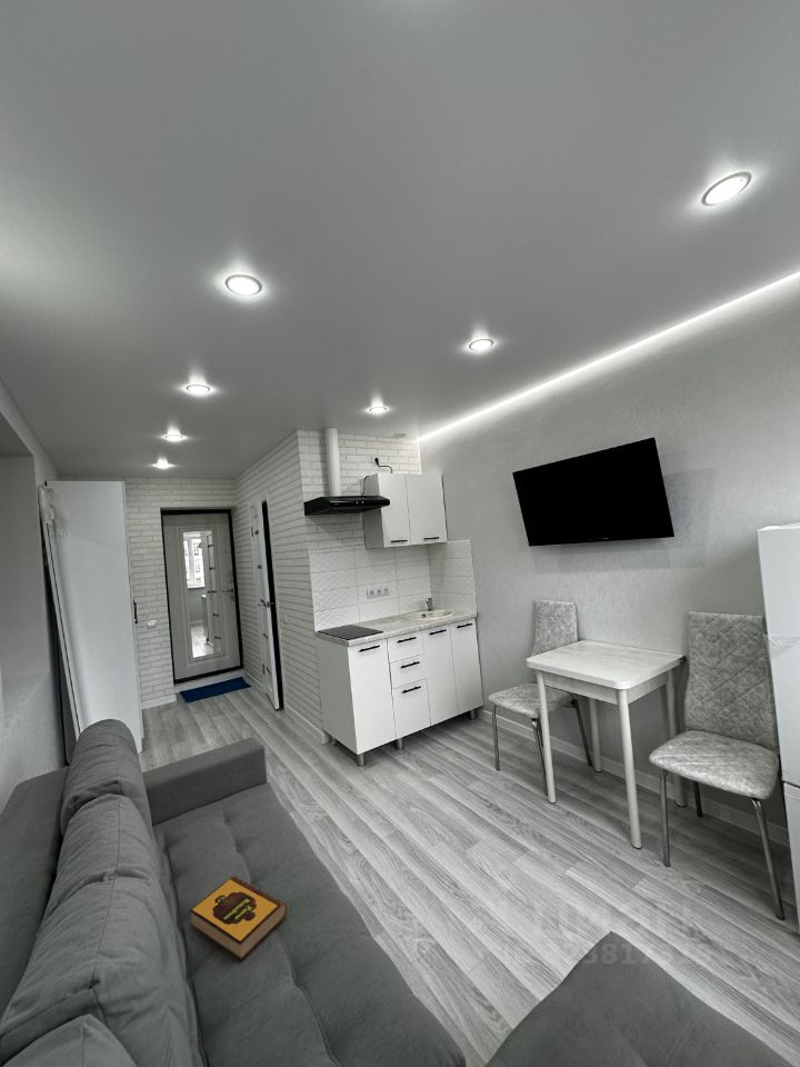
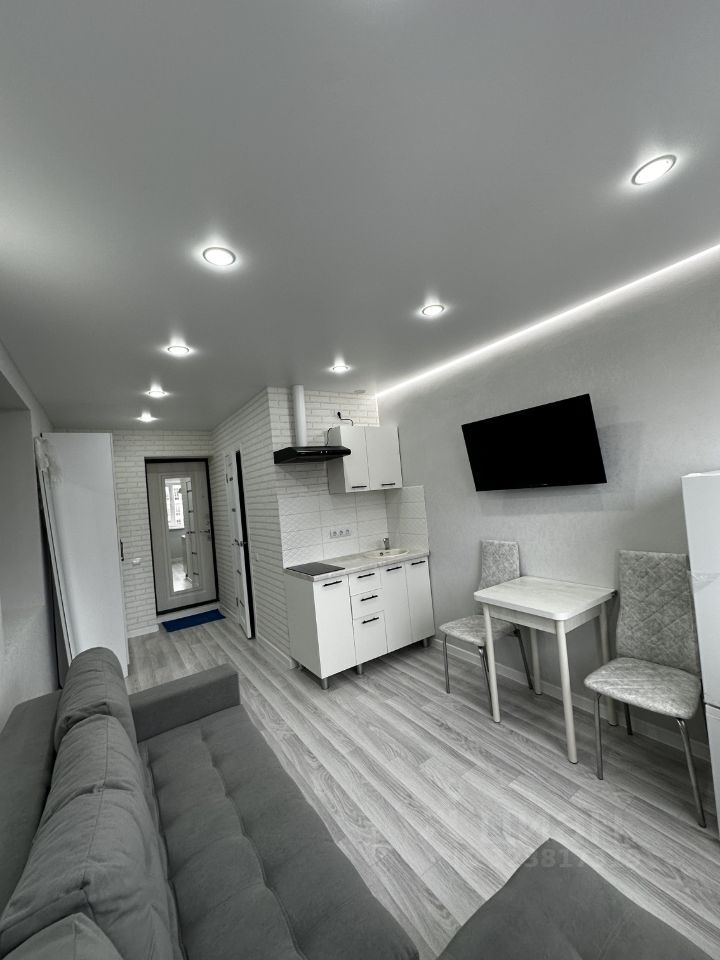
- hardback book [188,875,289,961]
